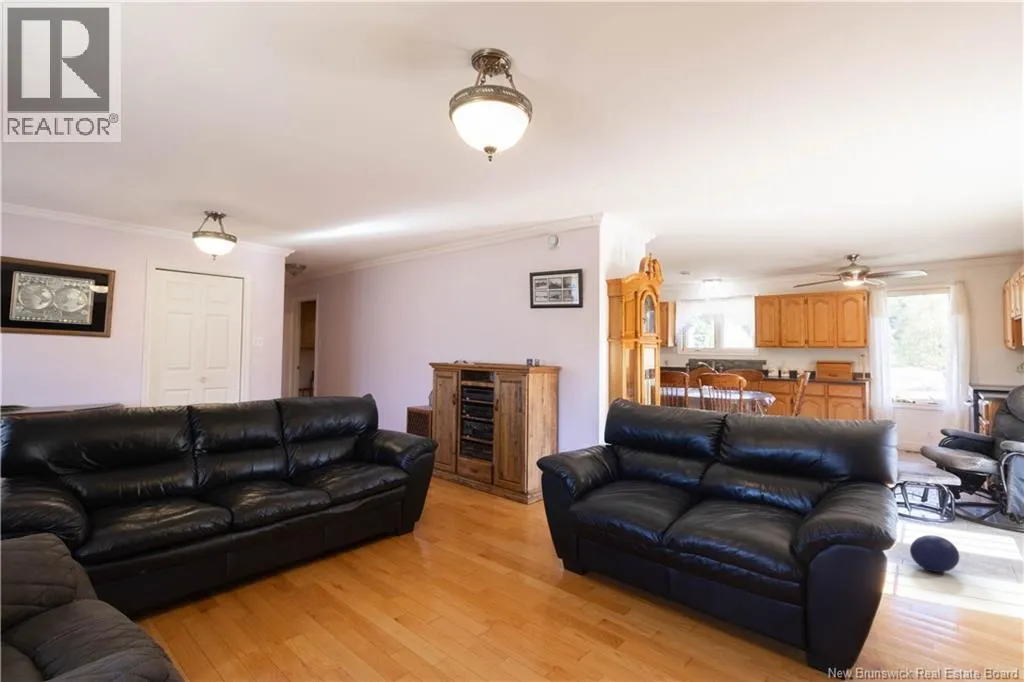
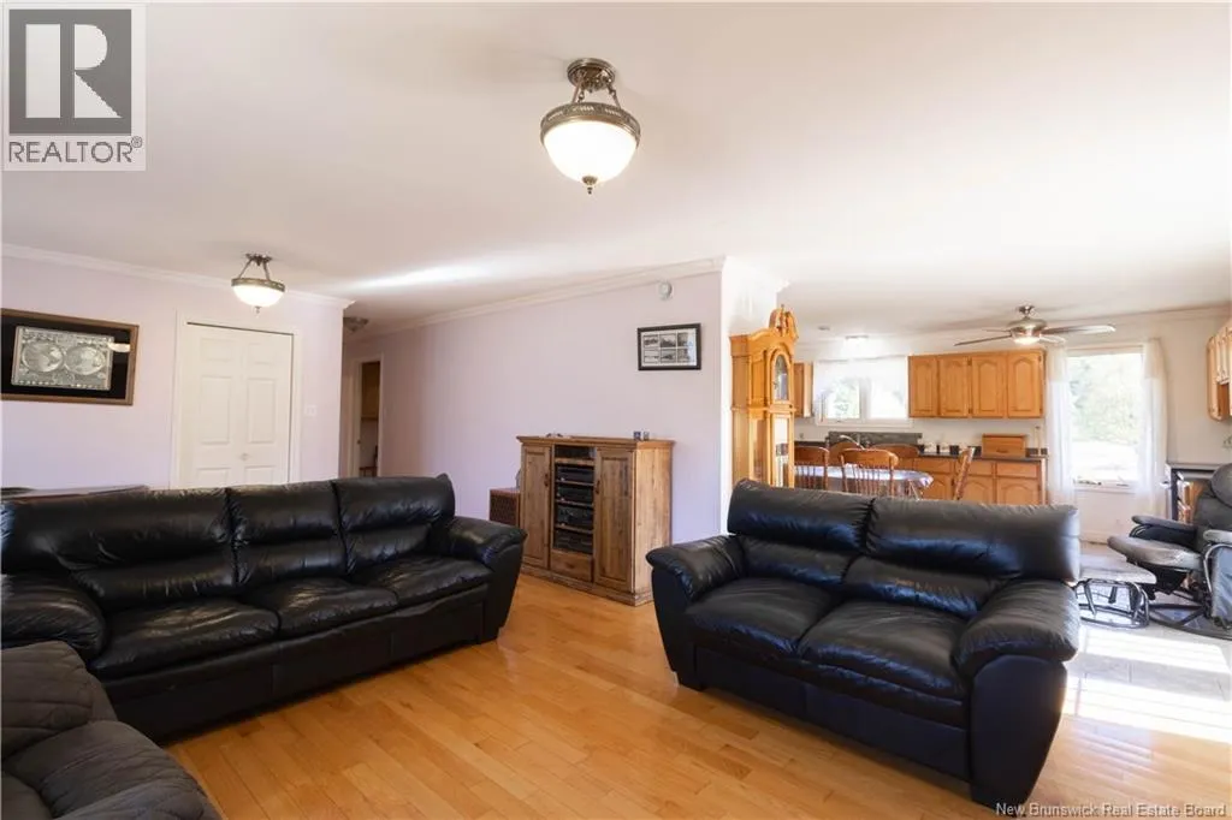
- ball [909,534,960,573]
